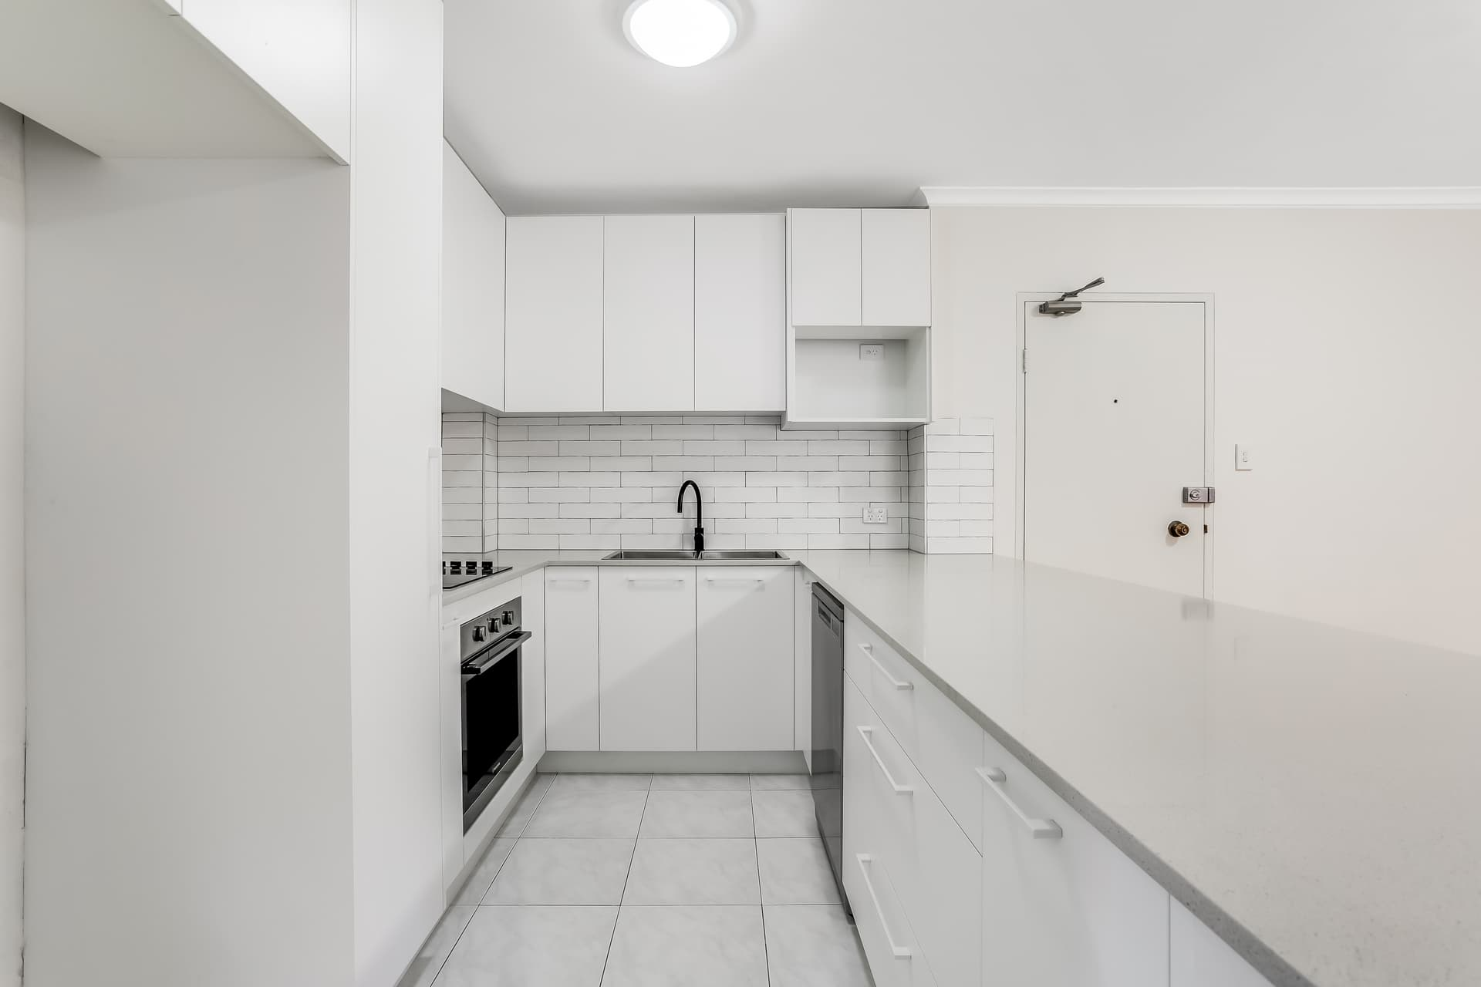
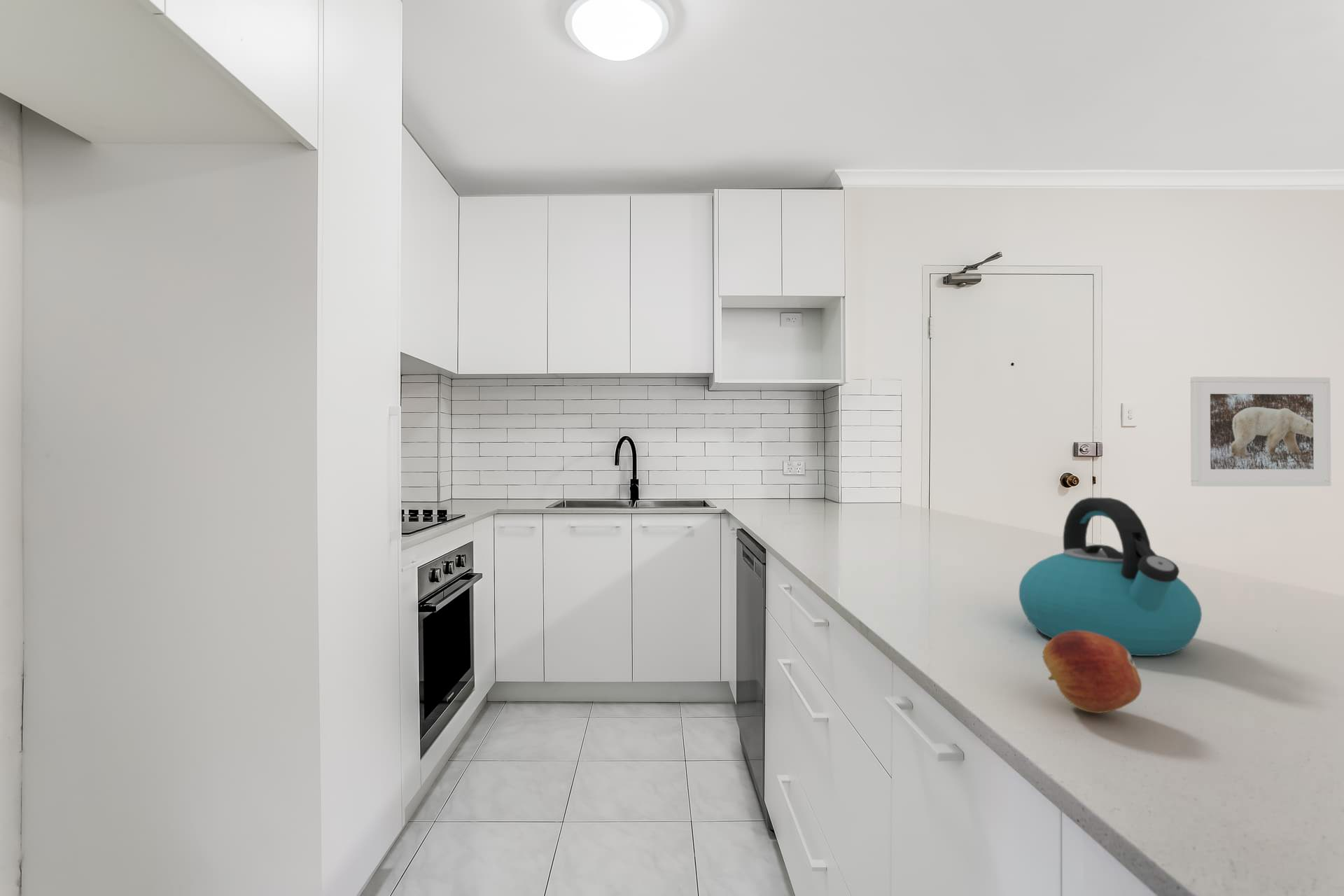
+ fruit [1042,631,1142,714]
+ kettle [1019,497,1203,657]
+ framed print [1190,376,1331,487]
